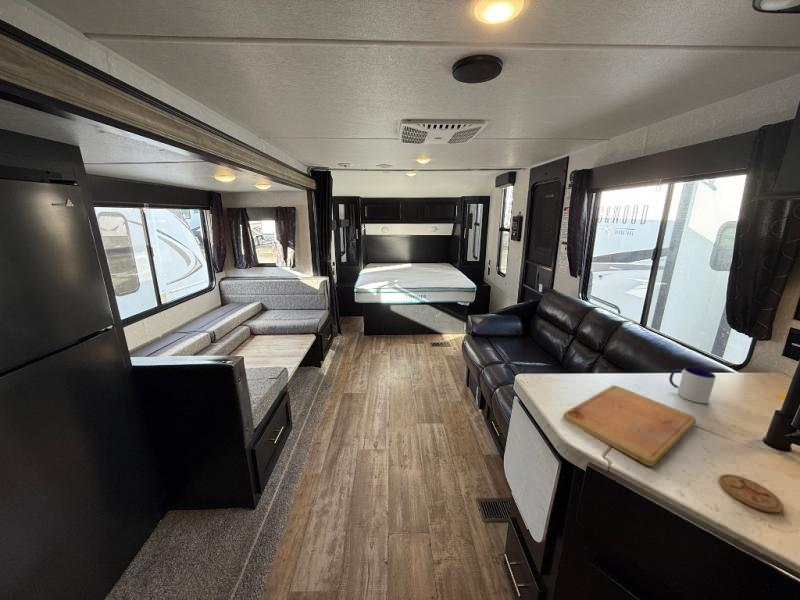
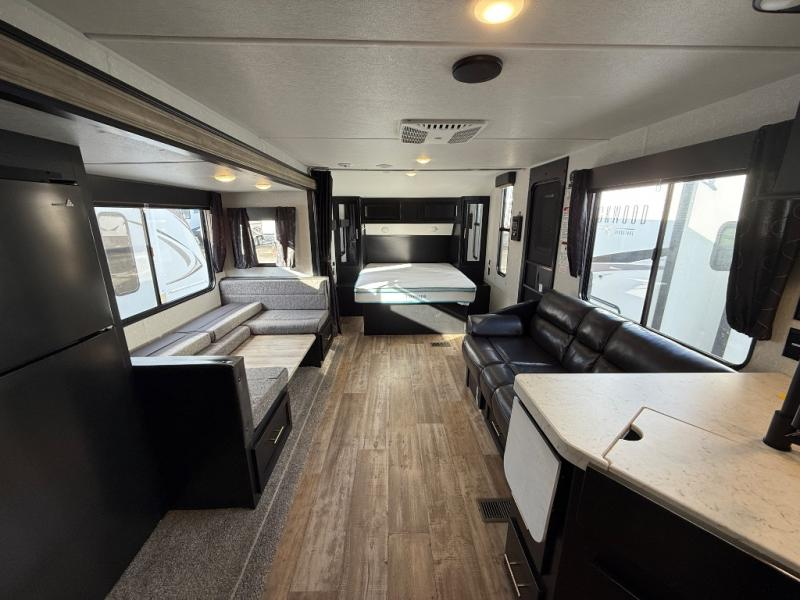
- cutting board [562,384,698,467]
- mug [668,366,717,404]
- coaster [718,473,784,514]
